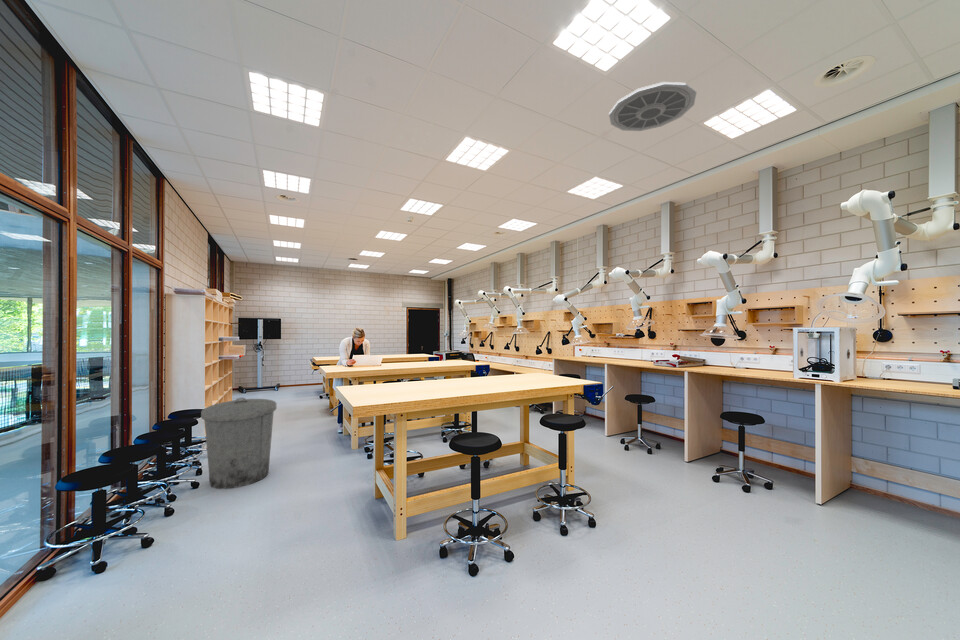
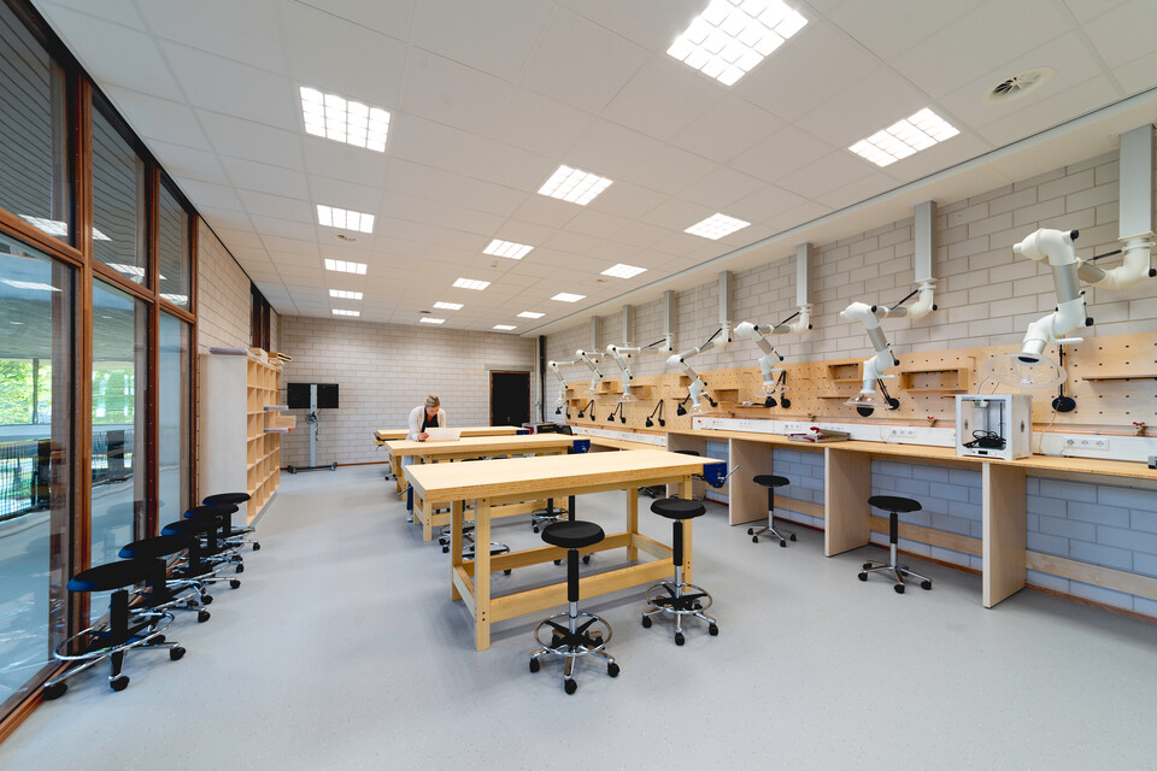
- trash can [200,397,277,490]
- ceiling vent [608,81,697,132]
